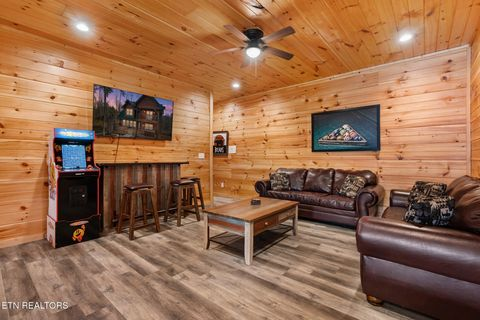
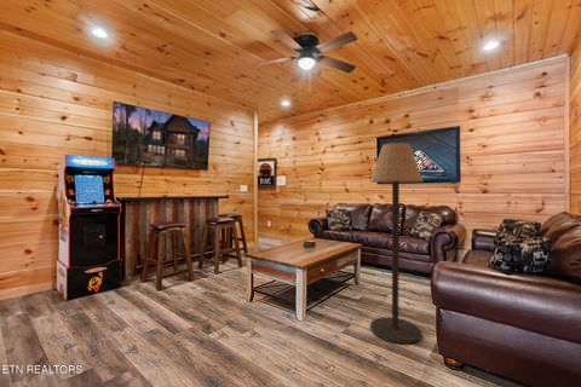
+ floor lamp [369,141,424,345]
